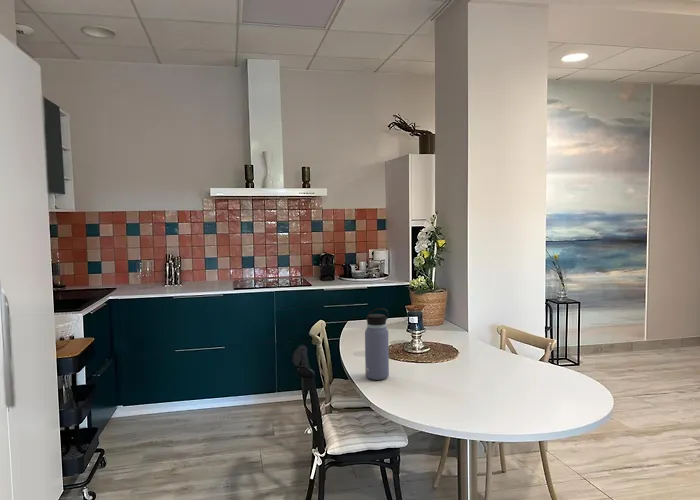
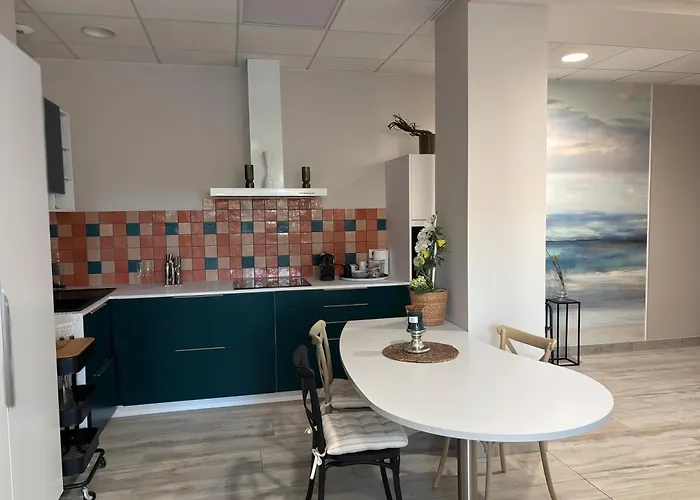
- water bottle [364,307,390,381]
